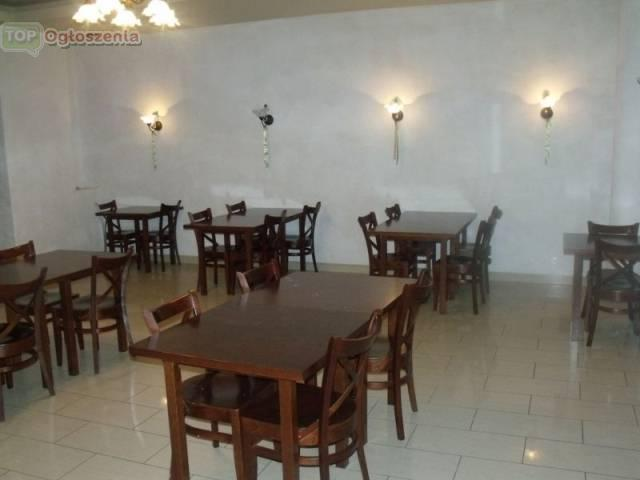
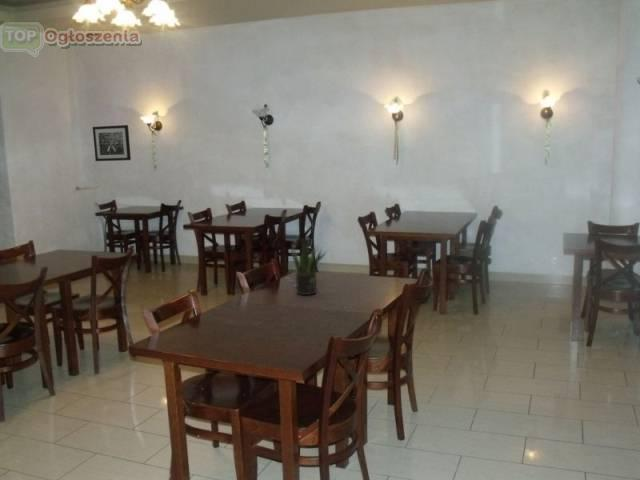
+ wall art [92,124,132,162]
+ potted plant [290,238,328,296]
